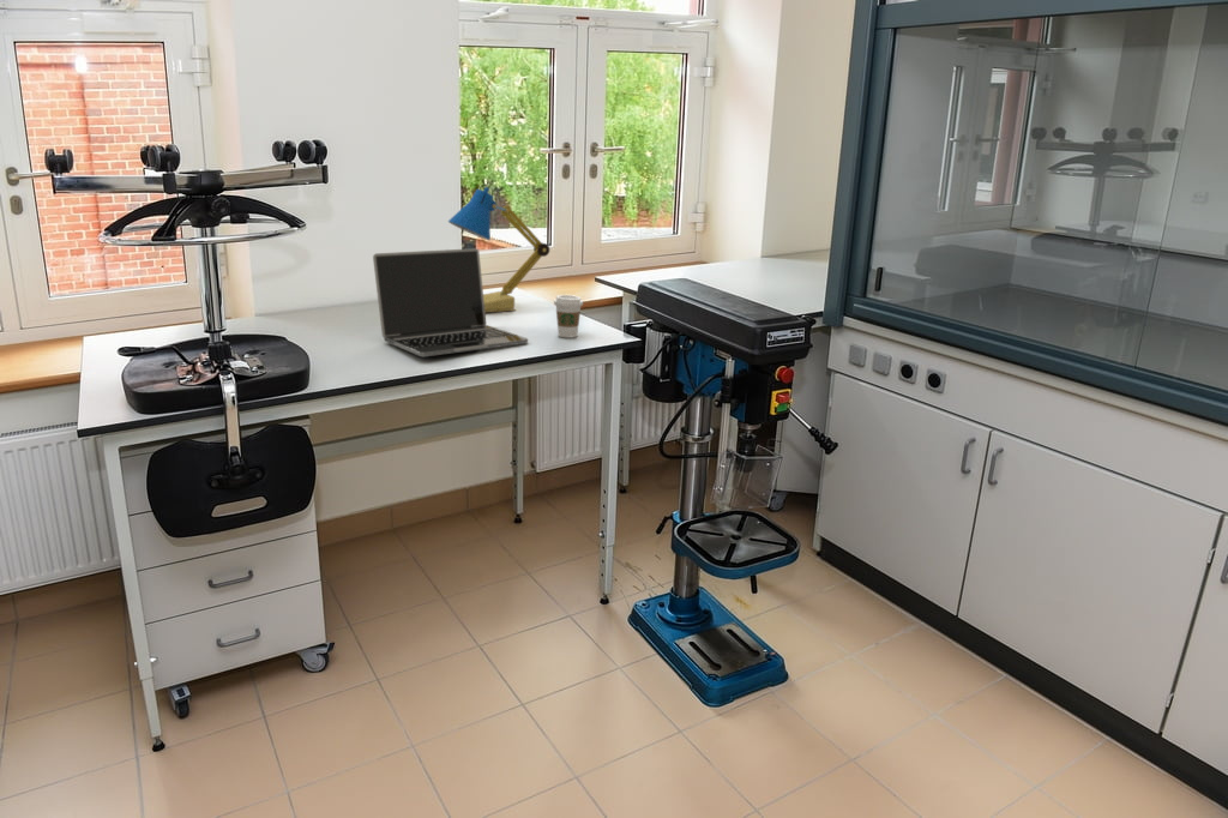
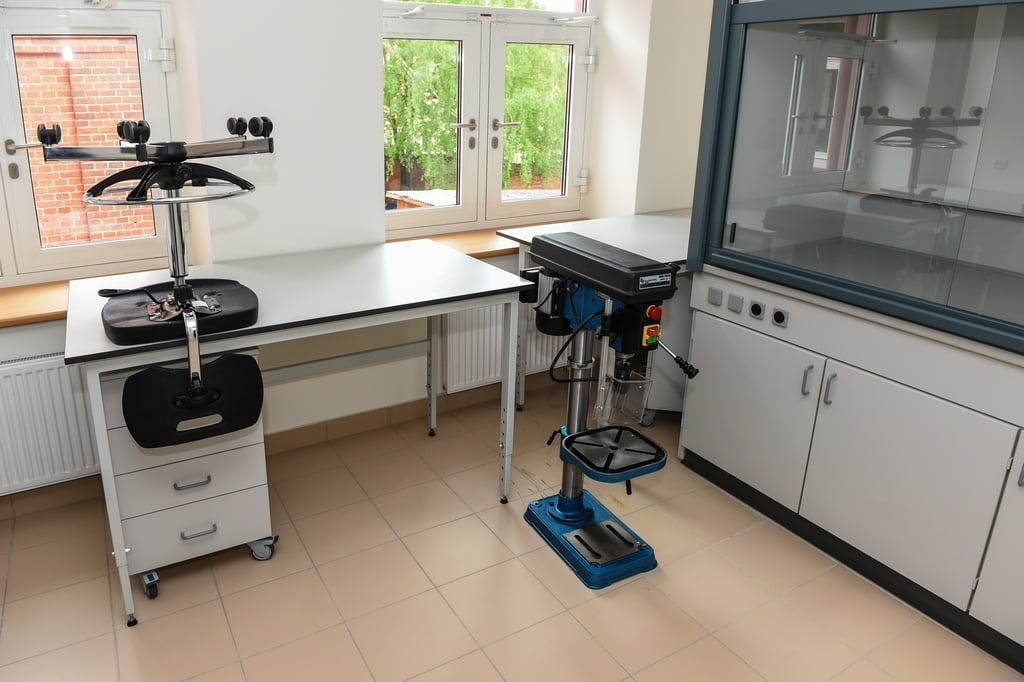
- laptop [372,247,529,357]
- desk lamp [447,186,550,313]
- coffee cup [553,294,584,339]
